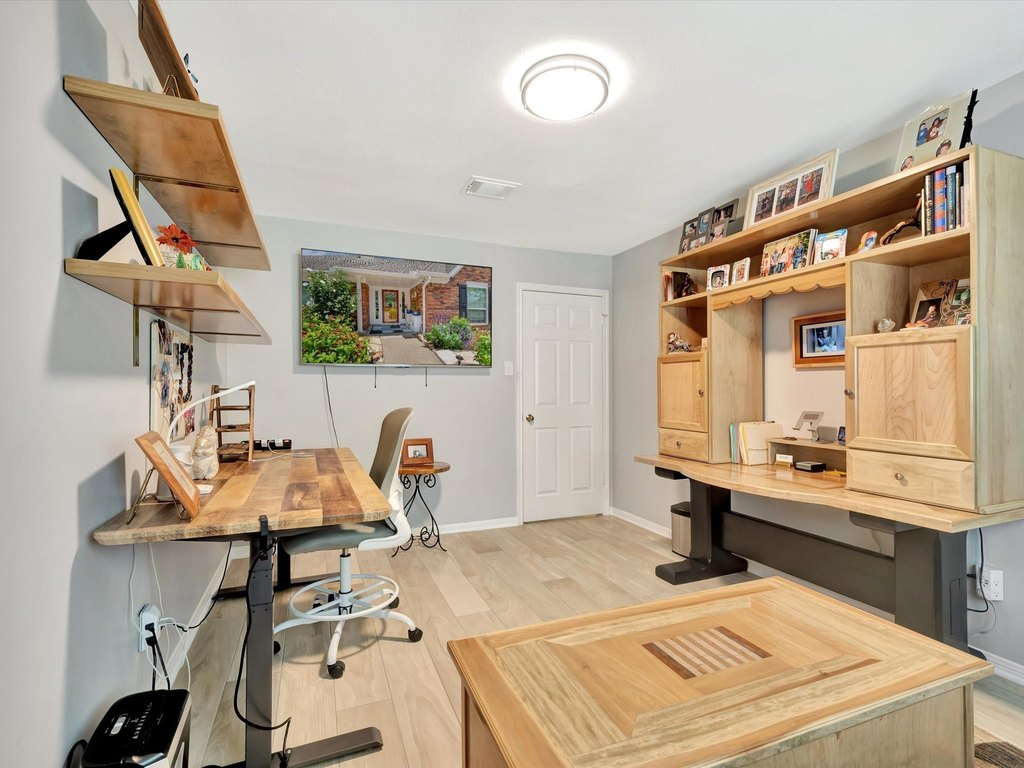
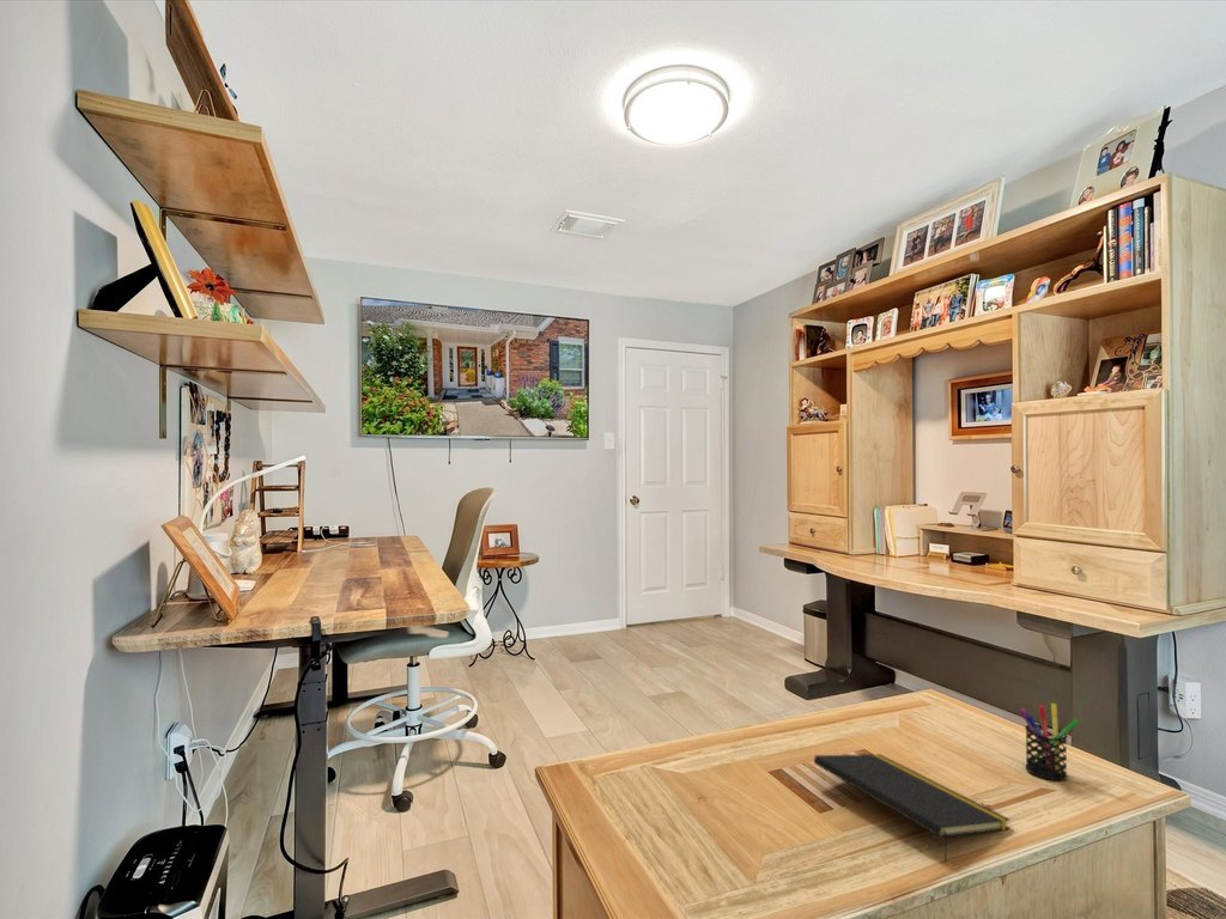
+ notepad [813,753,1012,863]
+ pen holder [1018,702,1080,781]
